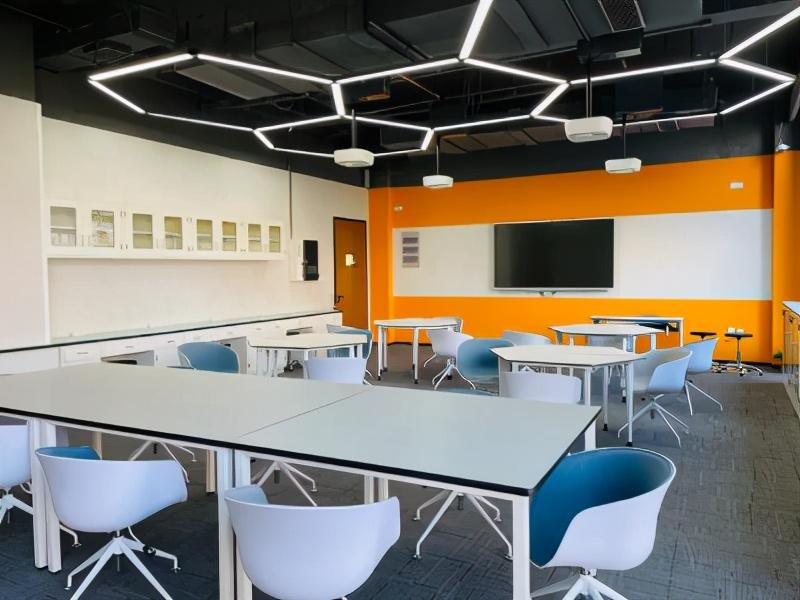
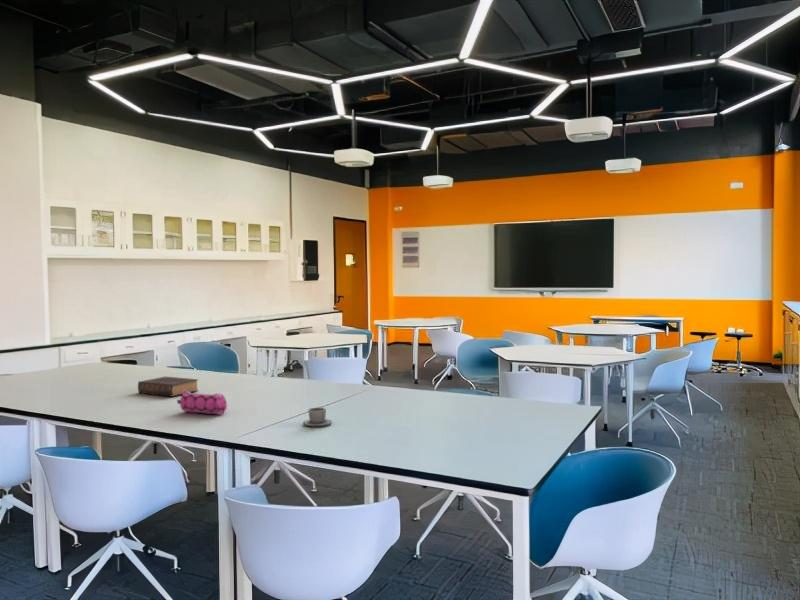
+ book [137,376,199,398]
+ pencil case [176,390,228,415]
+ cup [302,406,333,427]
